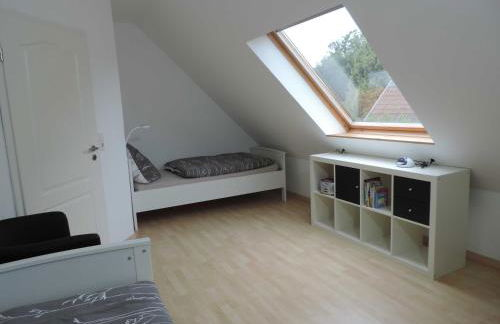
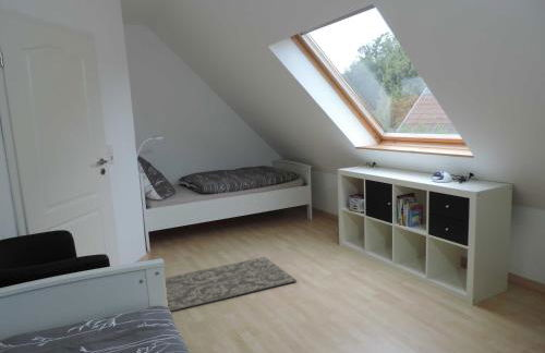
+ rug [165,256,299,313]
